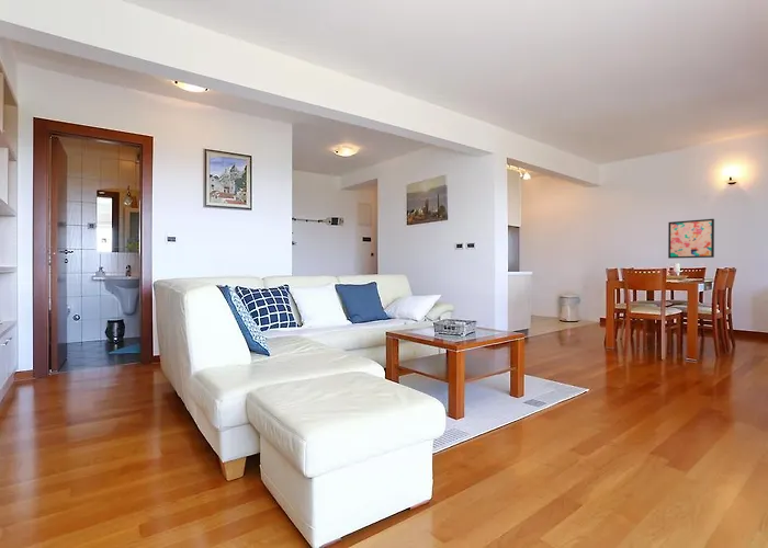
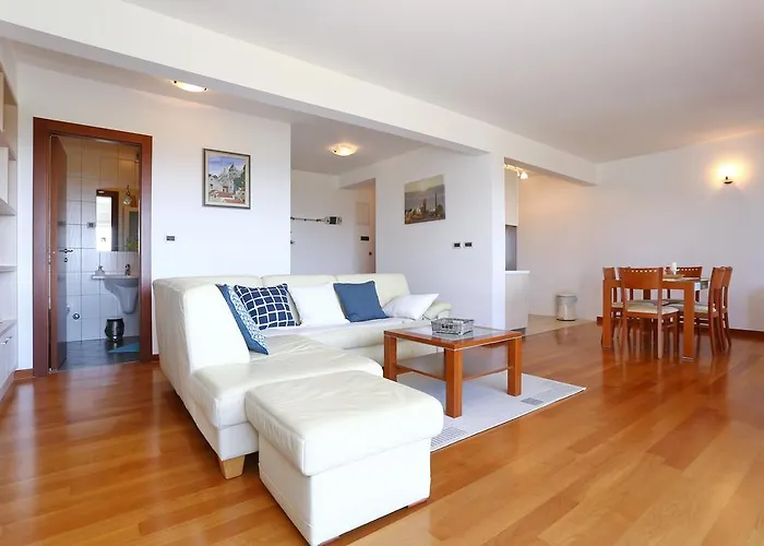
- wall art [667,218,715,260]
